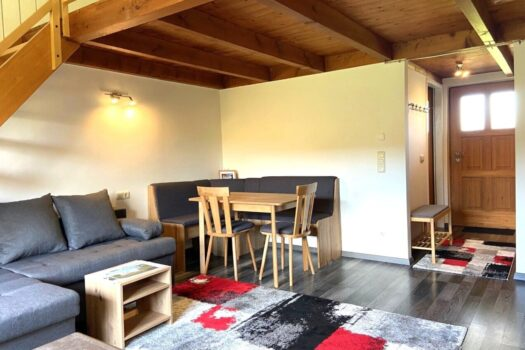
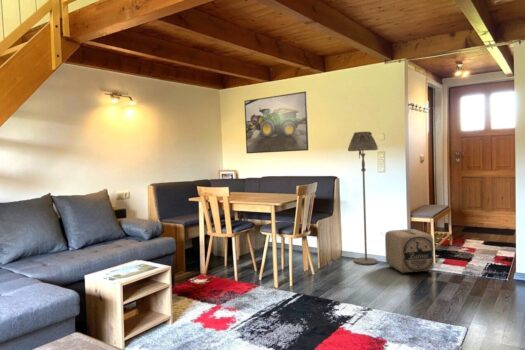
+ ottoman [384,228,435,276]
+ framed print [243,91,309,154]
+ floor lamp [347,131,379,266]
